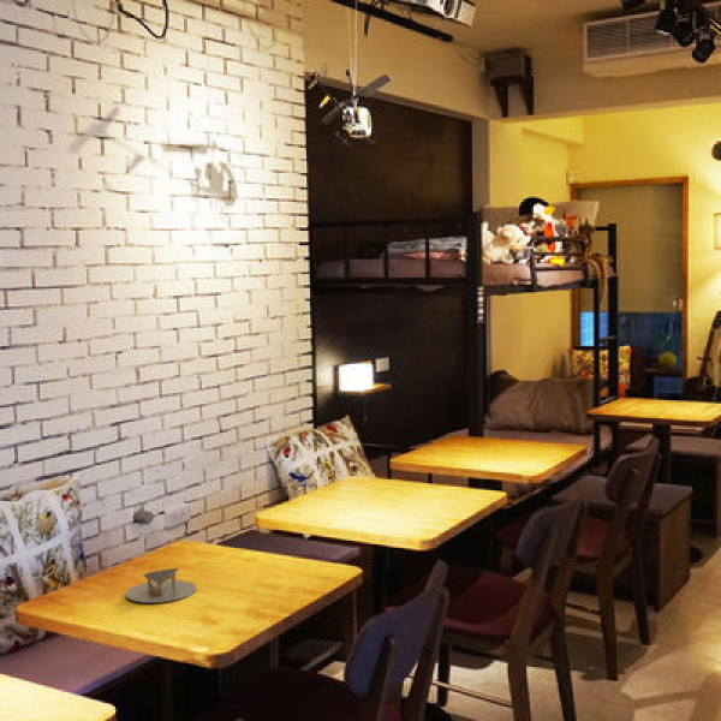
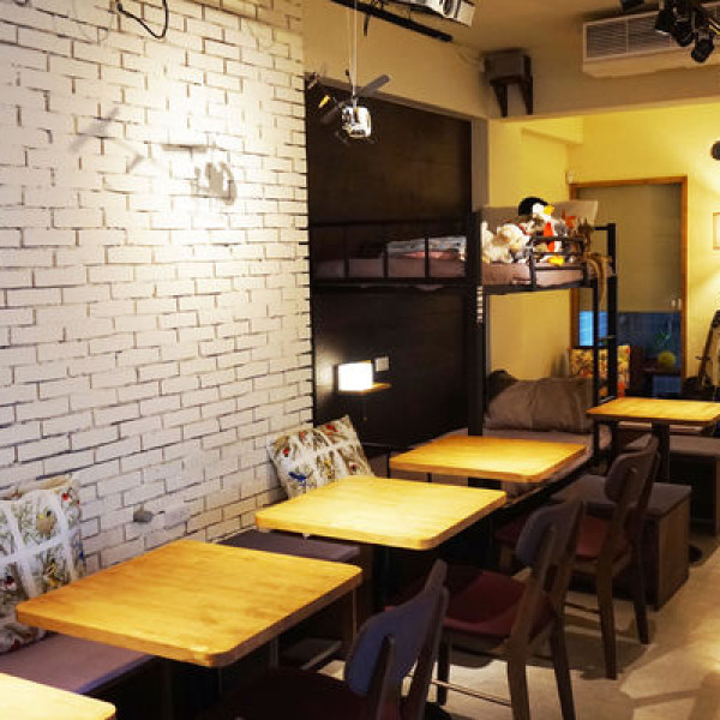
- napkin holder [125,567,198,604]
